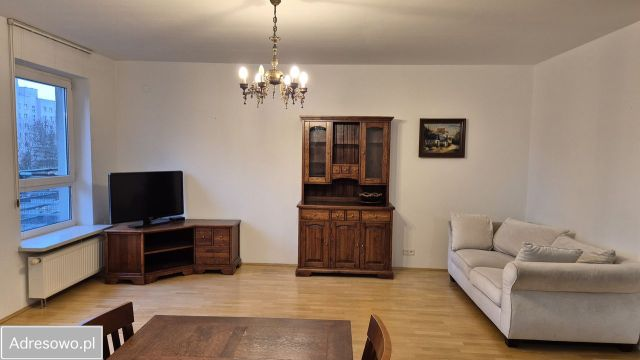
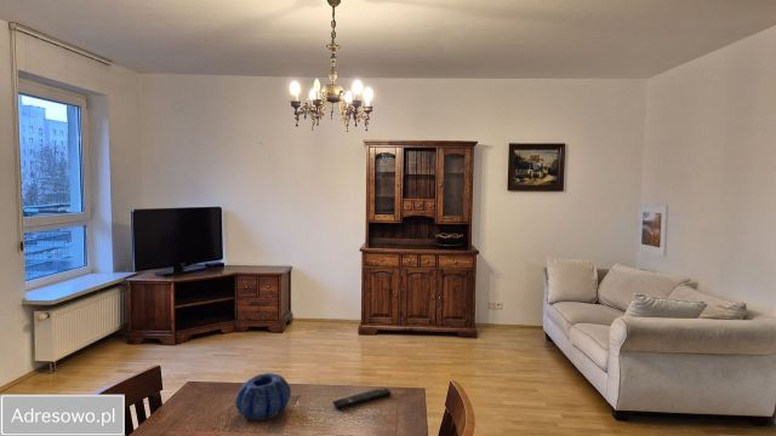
+ remote control [332,386,392,409]
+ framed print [635,203,669,258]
+ decorative bowl [234,372,292,421]
